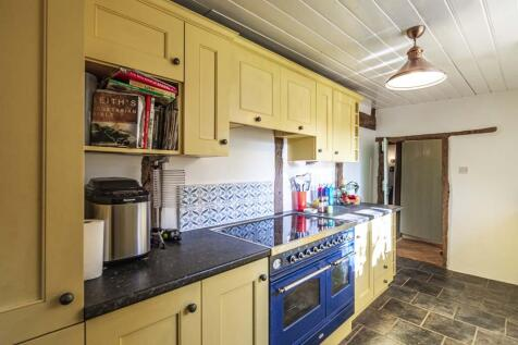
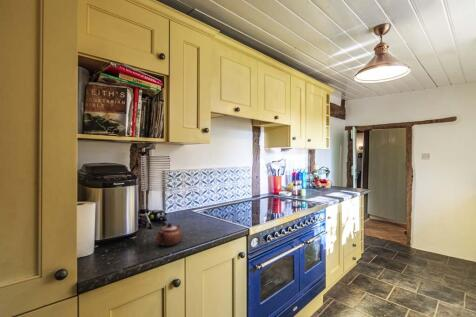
+ teapot [155,221,183,247]
